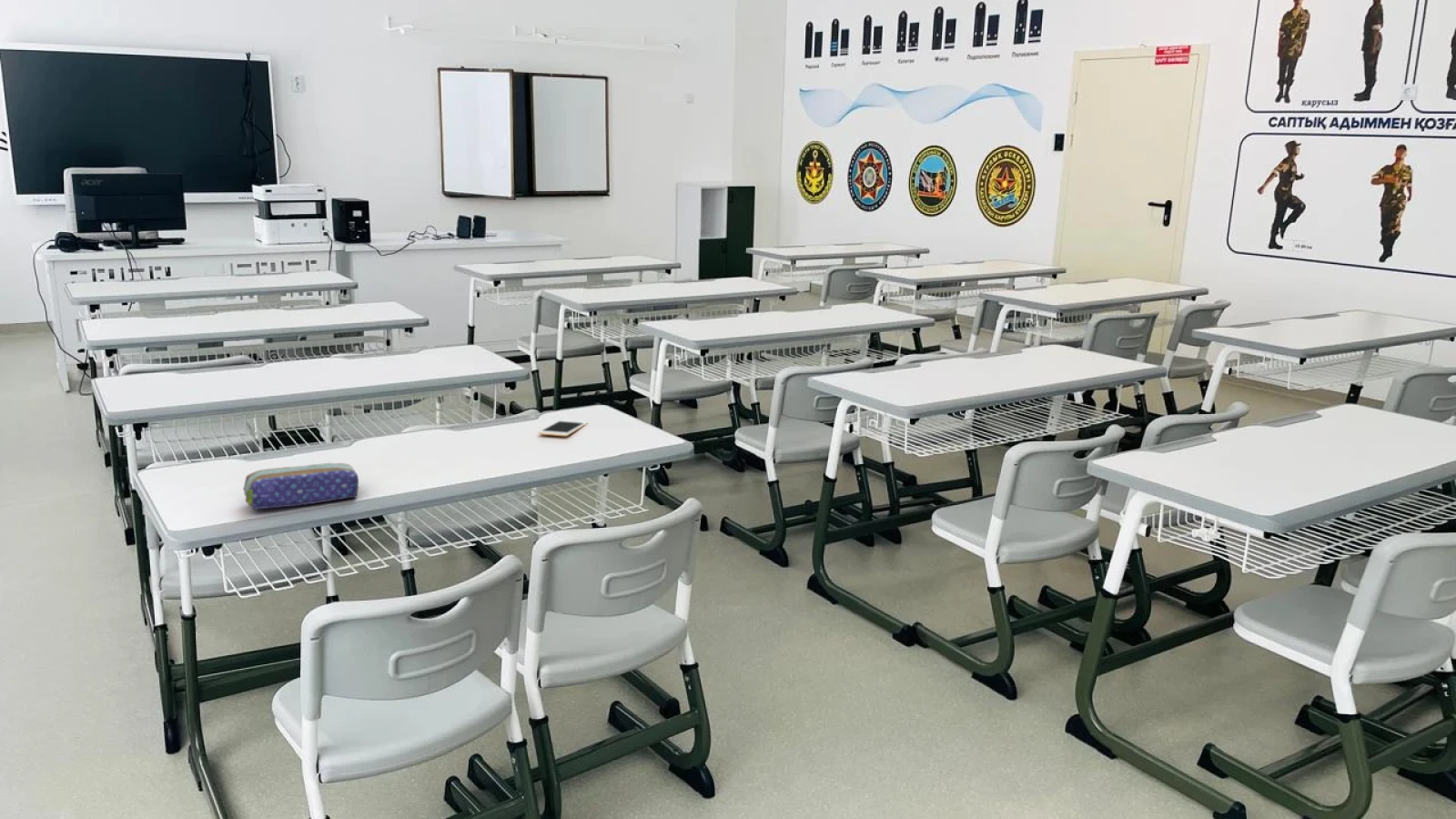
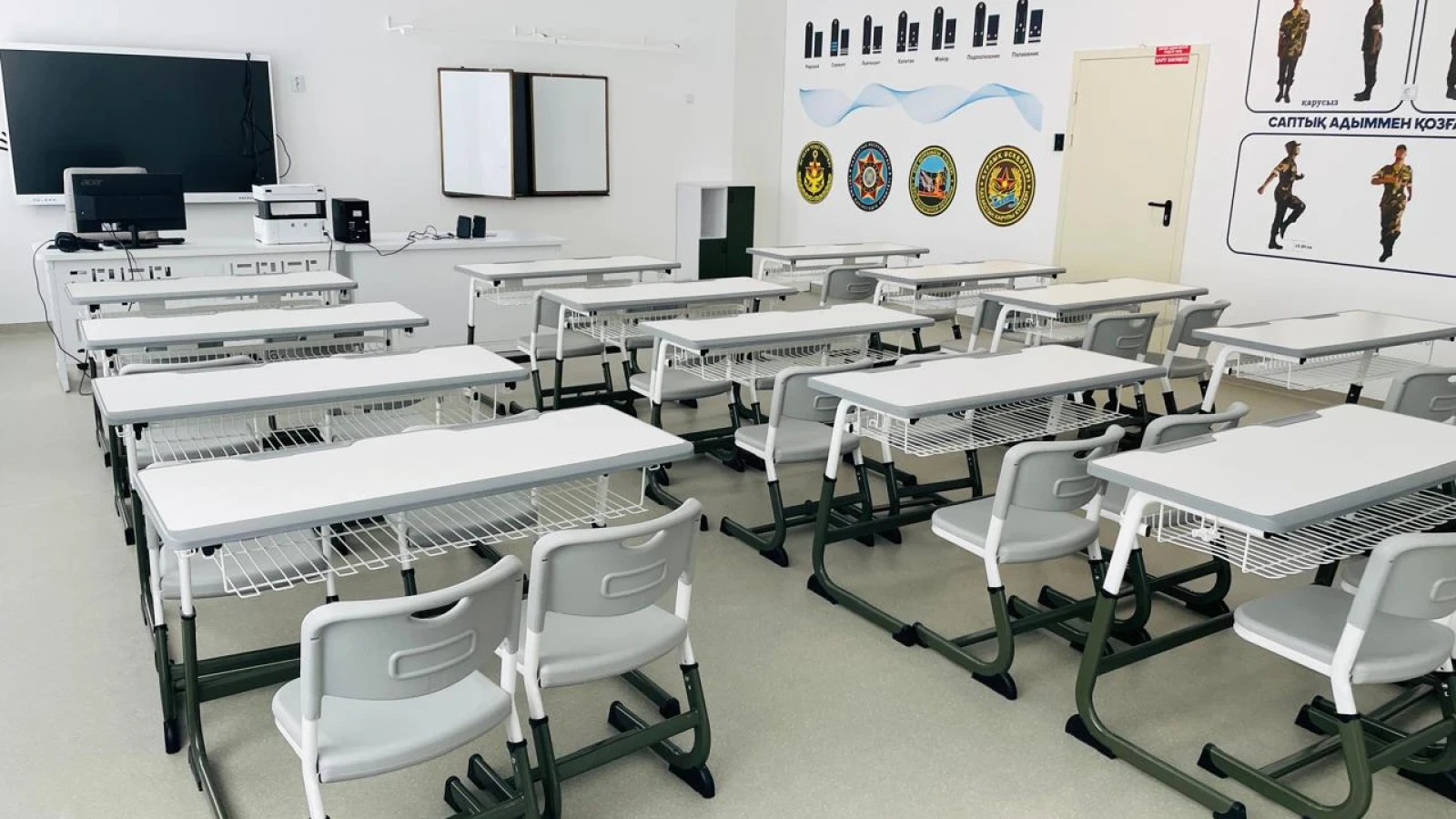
- cell phone [538,419,589,437]
- pencil case [243,462,359,511]
